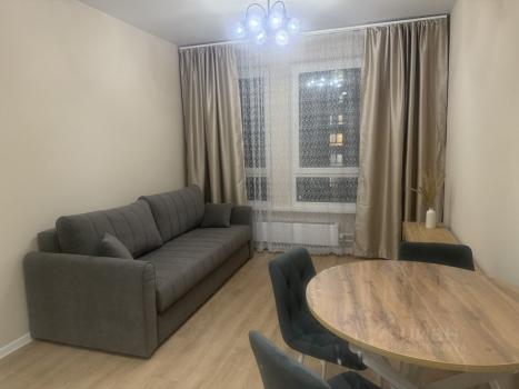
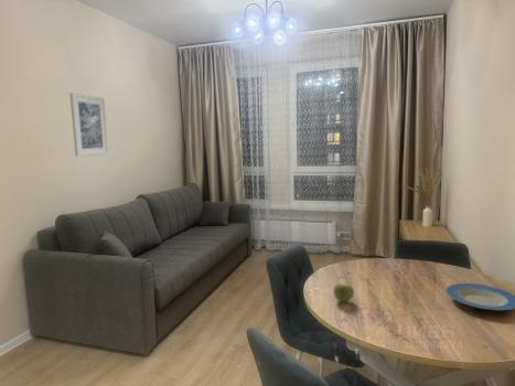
+ plate [444,282,515,311]
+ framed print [68,92,110,157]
+ apple [333,282,355,302]
